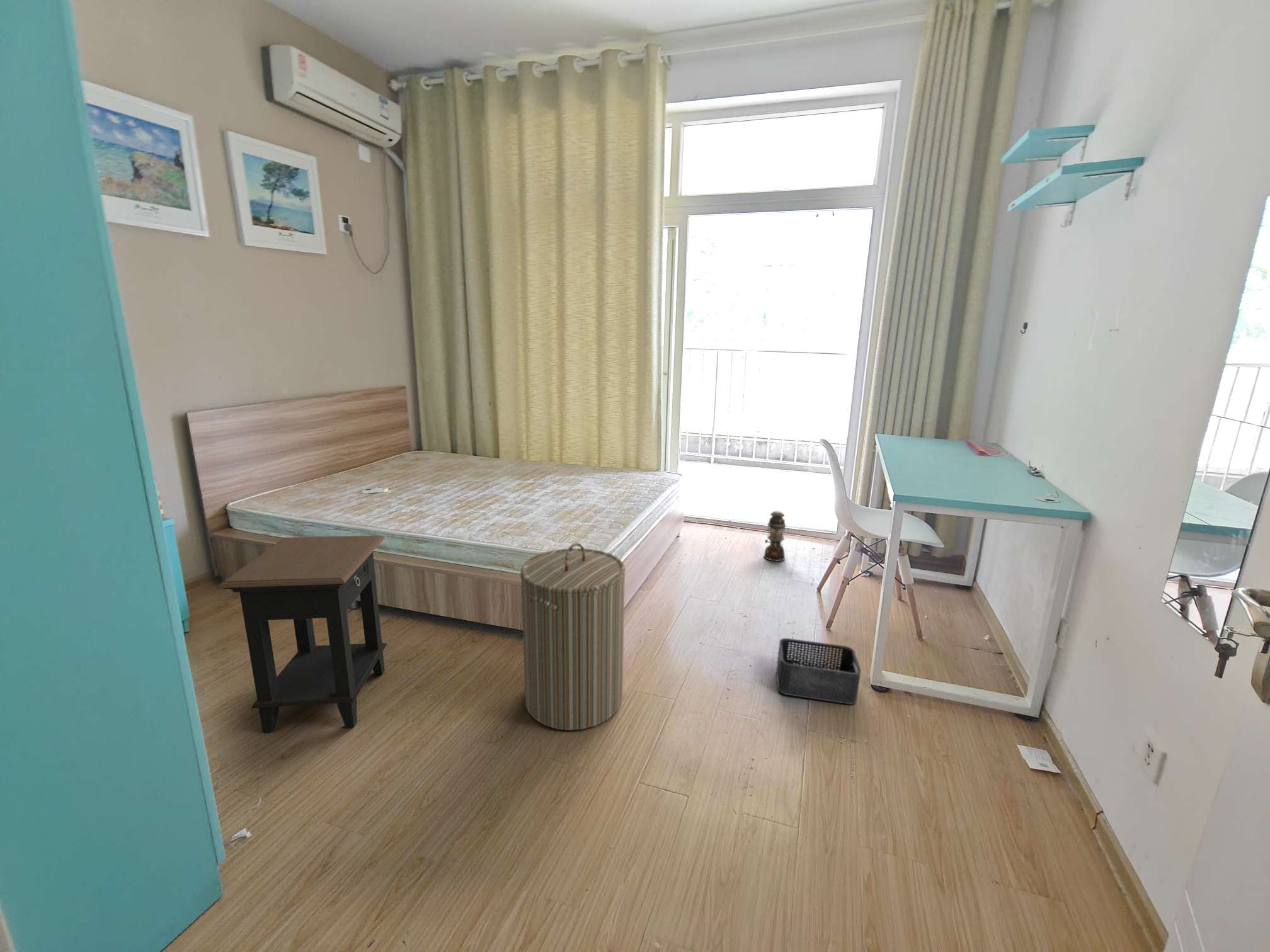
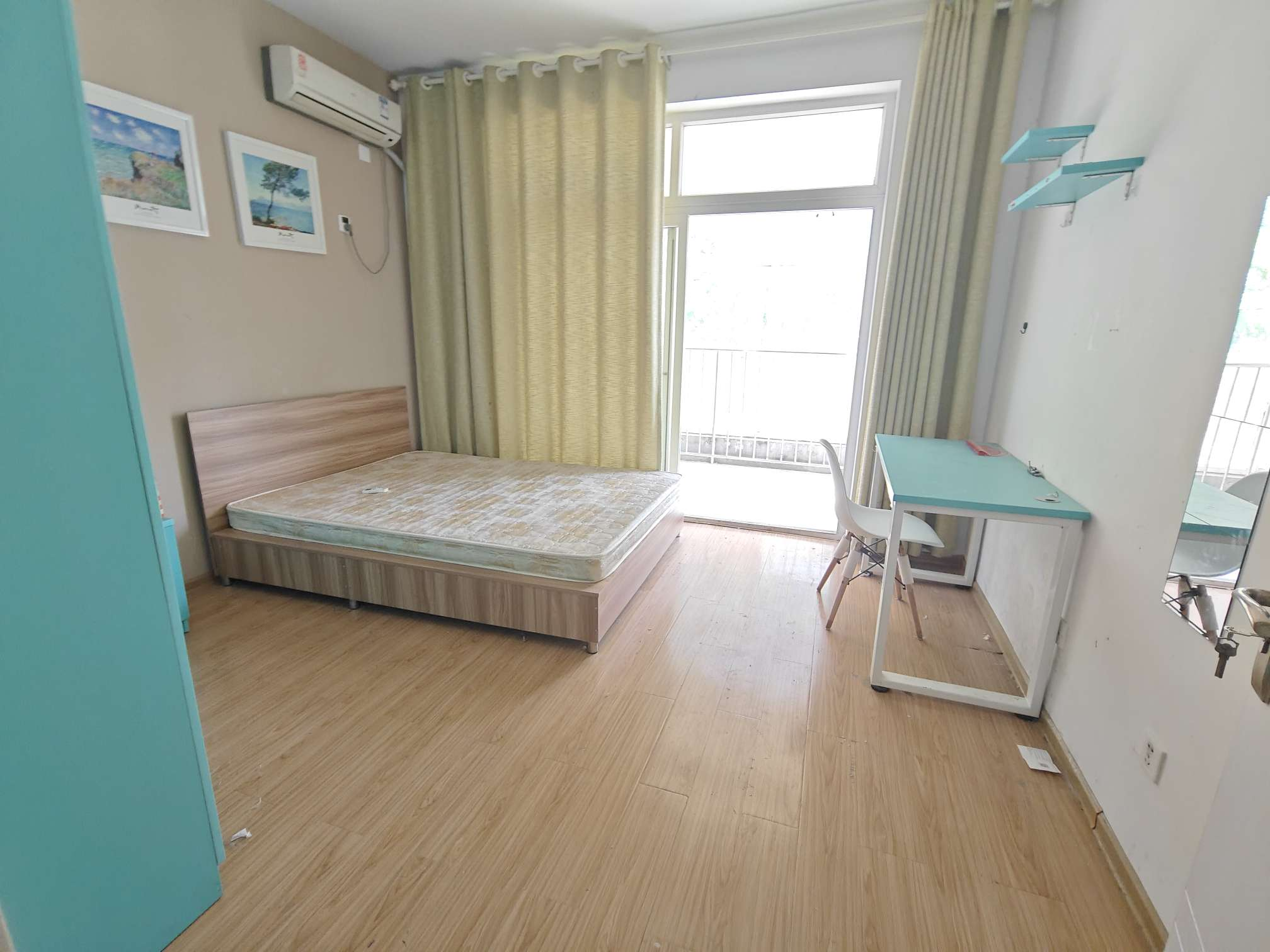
- laundry hamper [520,542,626,731]
- storage bin [775,638,862,705]
- lantern [763,511,787,562]
- side table [217,535,387,734]
